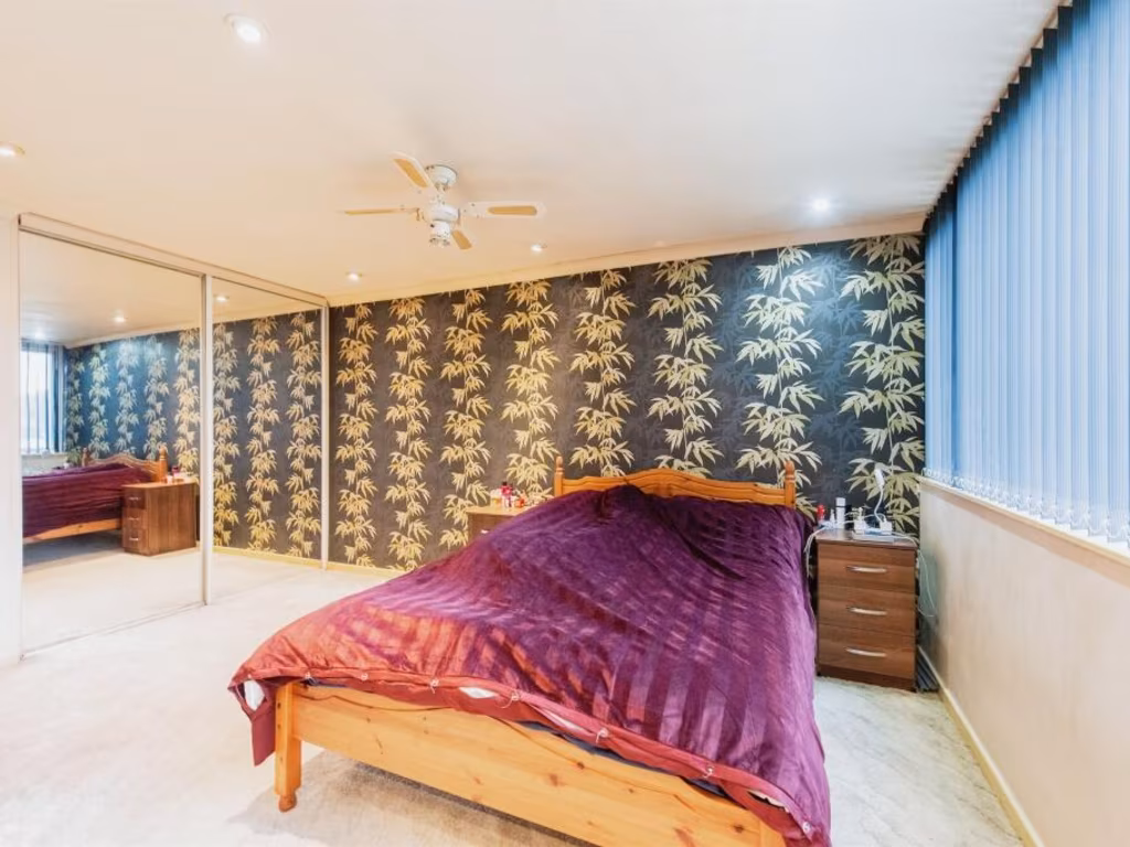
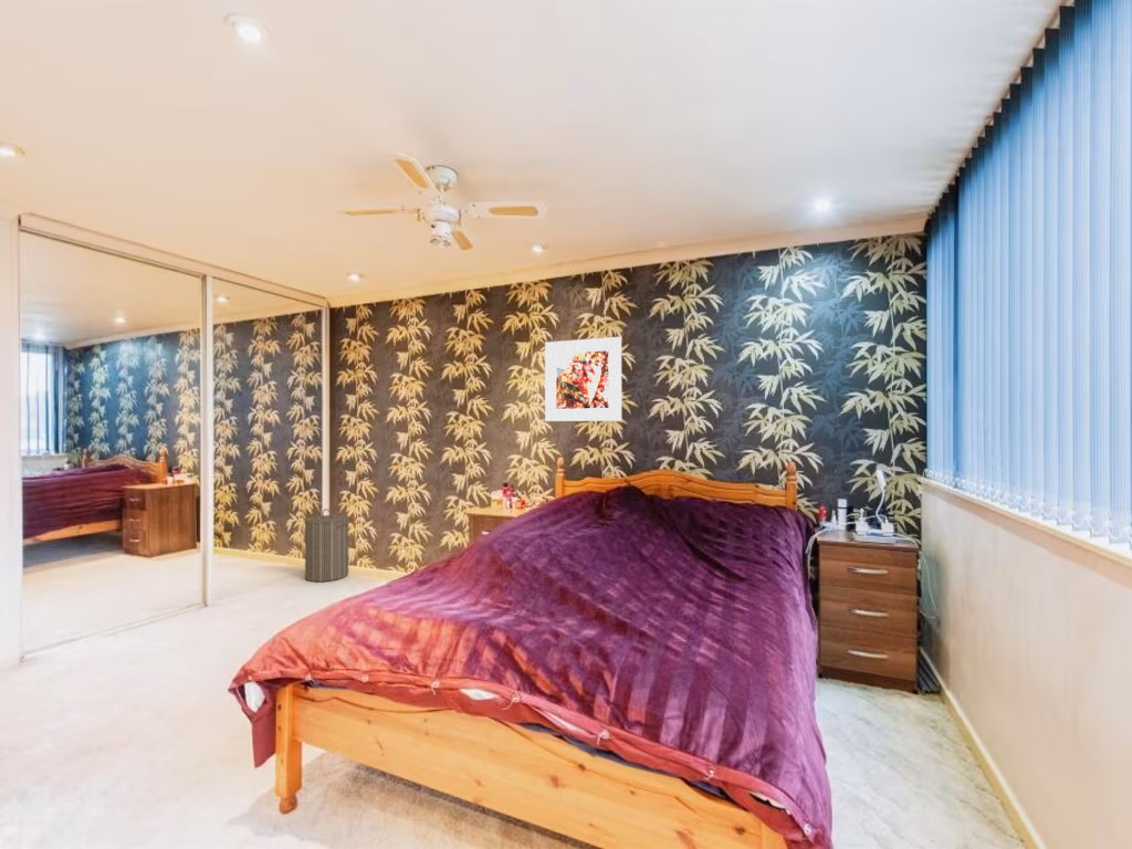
+ laundry hamper [304,507,350,583]
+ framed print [544,336,622,422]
